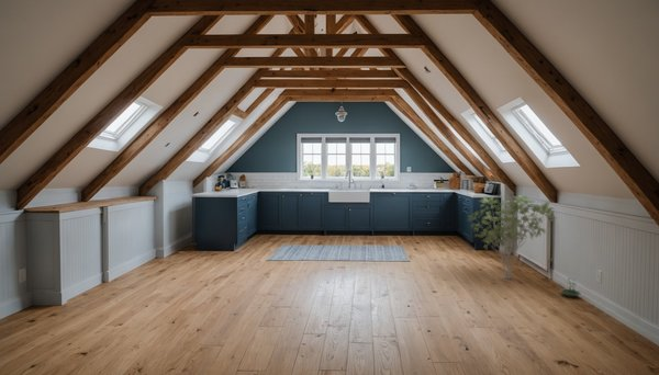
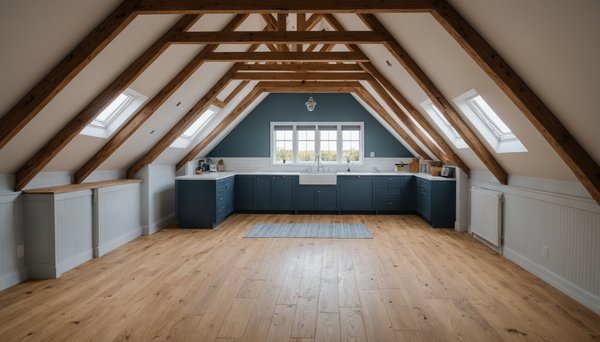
- terrarium [559,276,582,298]
- shrub [466,194,557,281]
